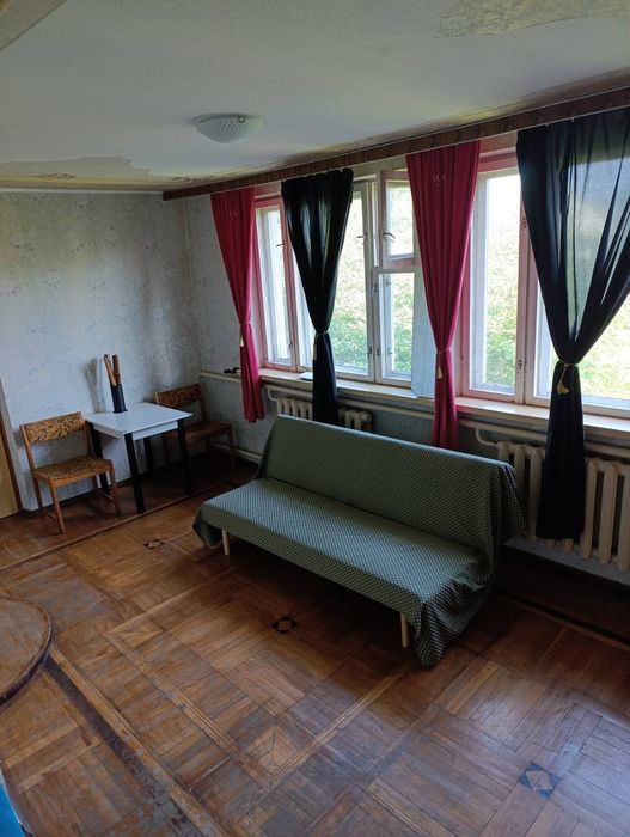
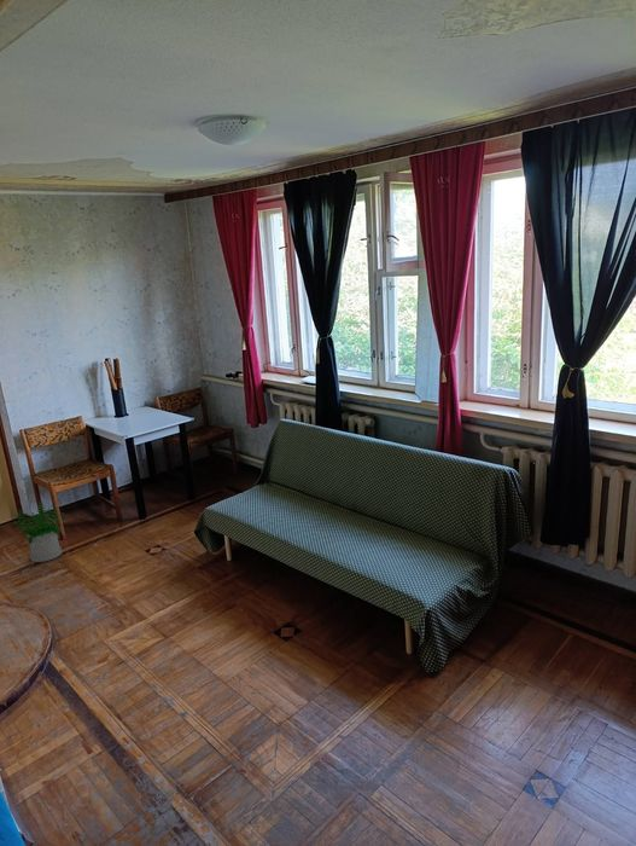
+ potted plant [12,500,66,563]
